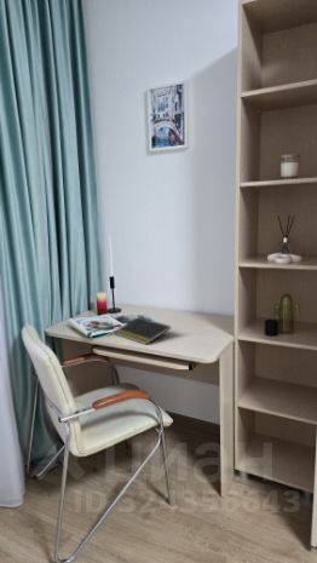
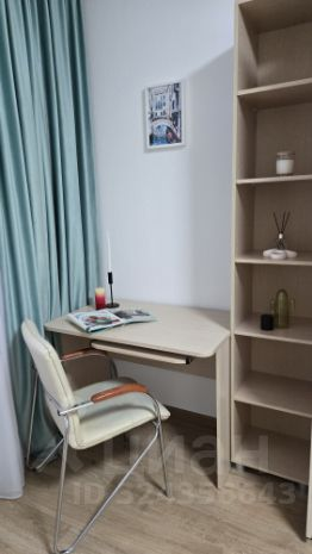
- notepad [113,316,172,345]
